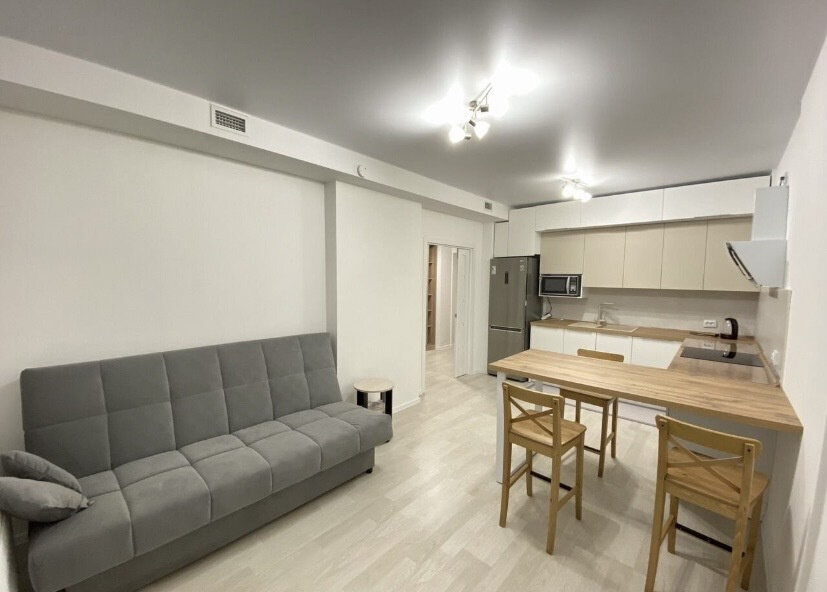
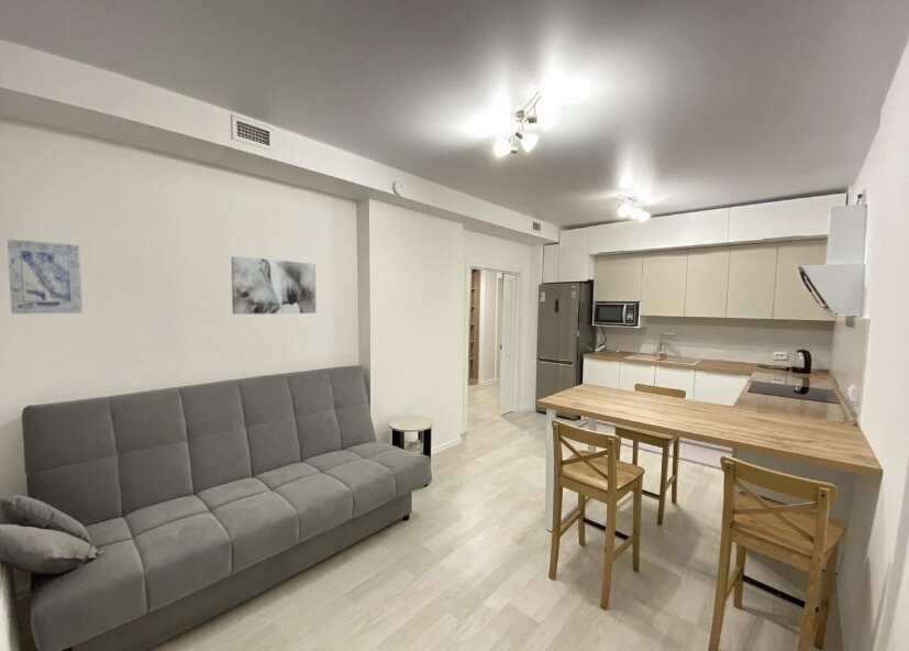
+ wall art [7,238,84,315]
+ wall art [230,255,317,316]
